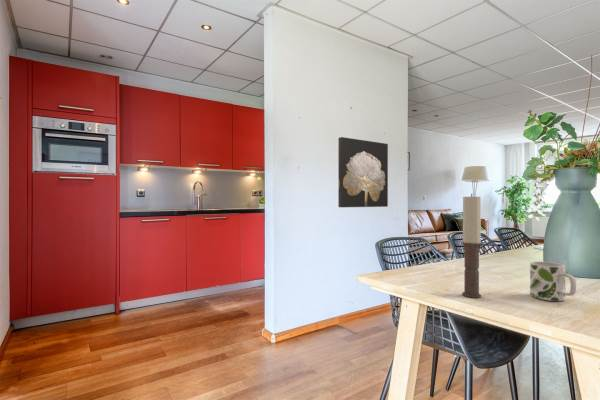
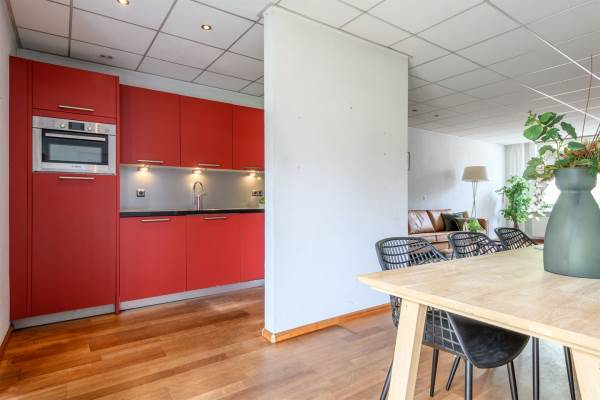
- wall art [337,136,389,208]
- candle [461,193,483,299]
- mug [529,260,577,302]
